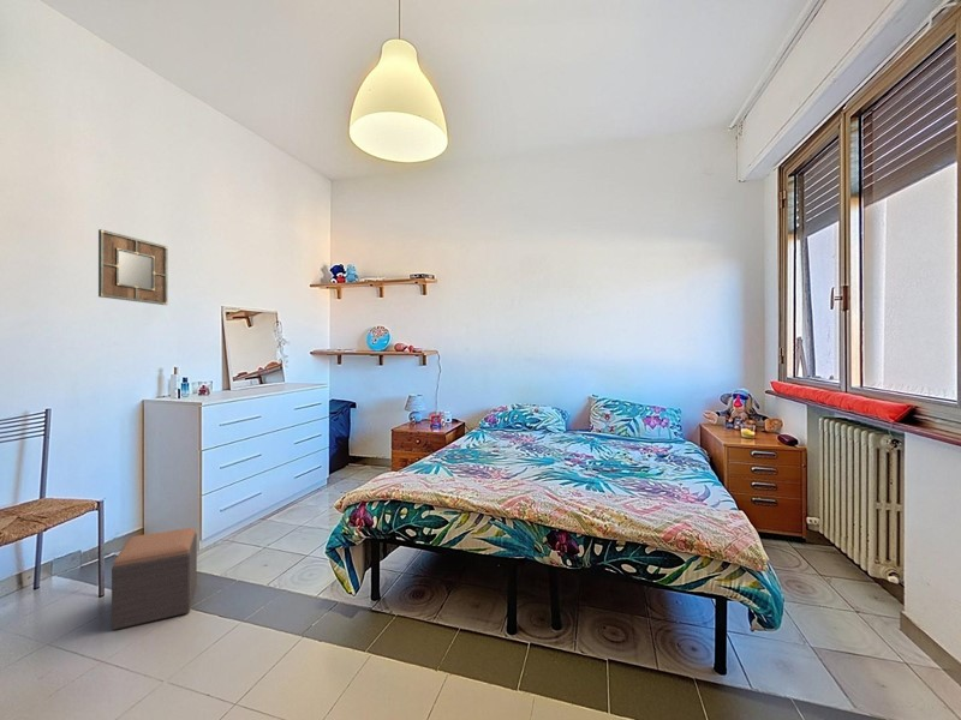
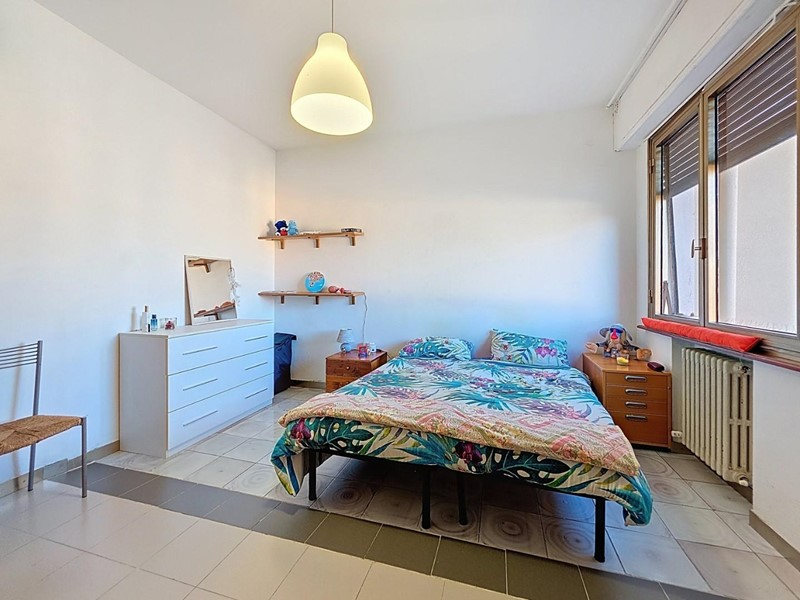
- footstool [111,527,198,631]
- home mirror [97,228,168,306]
